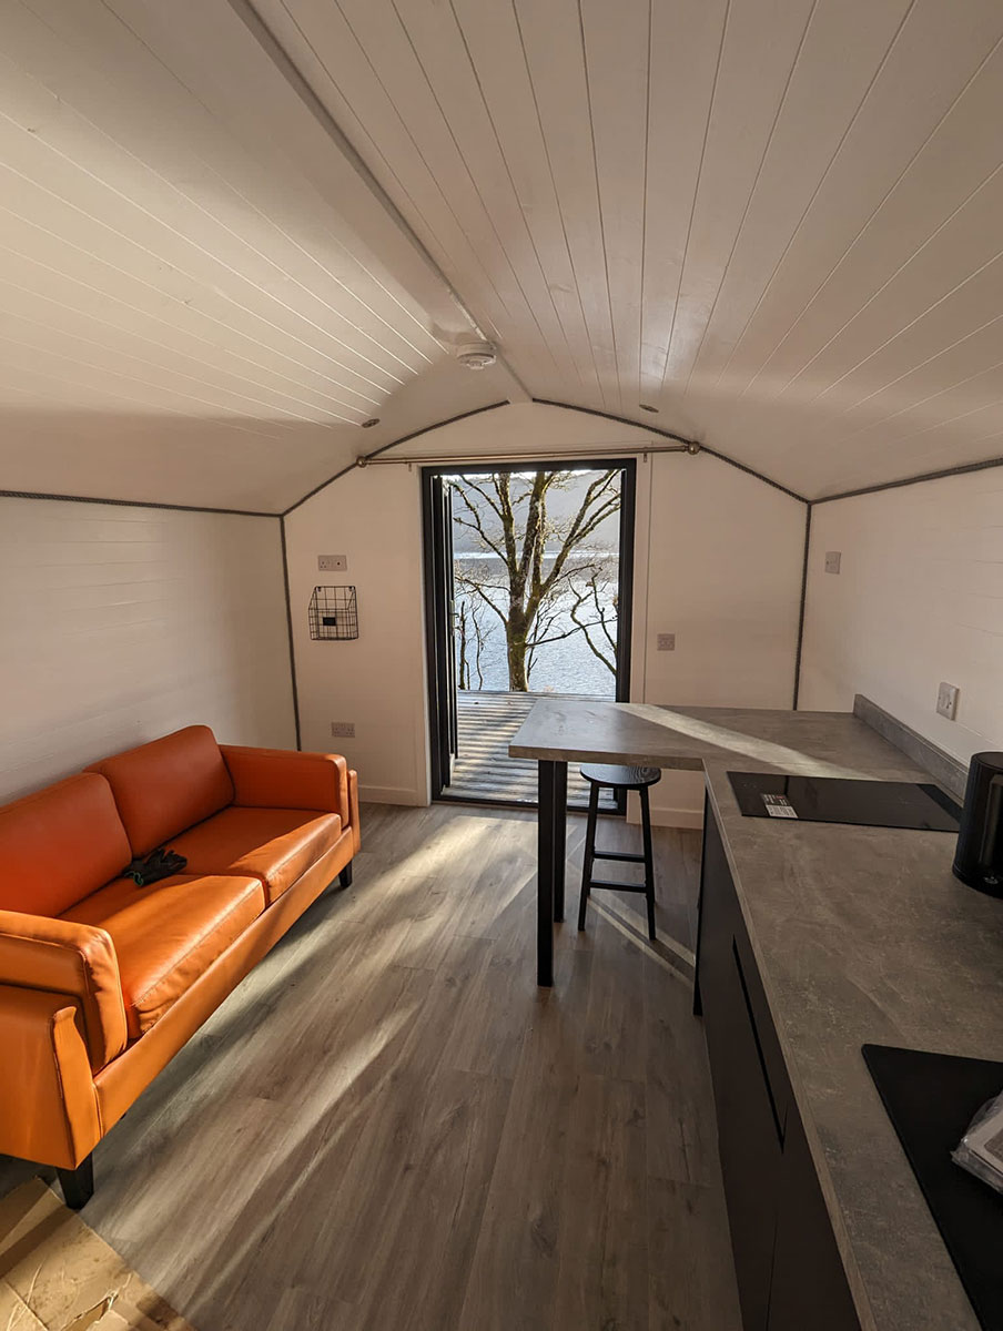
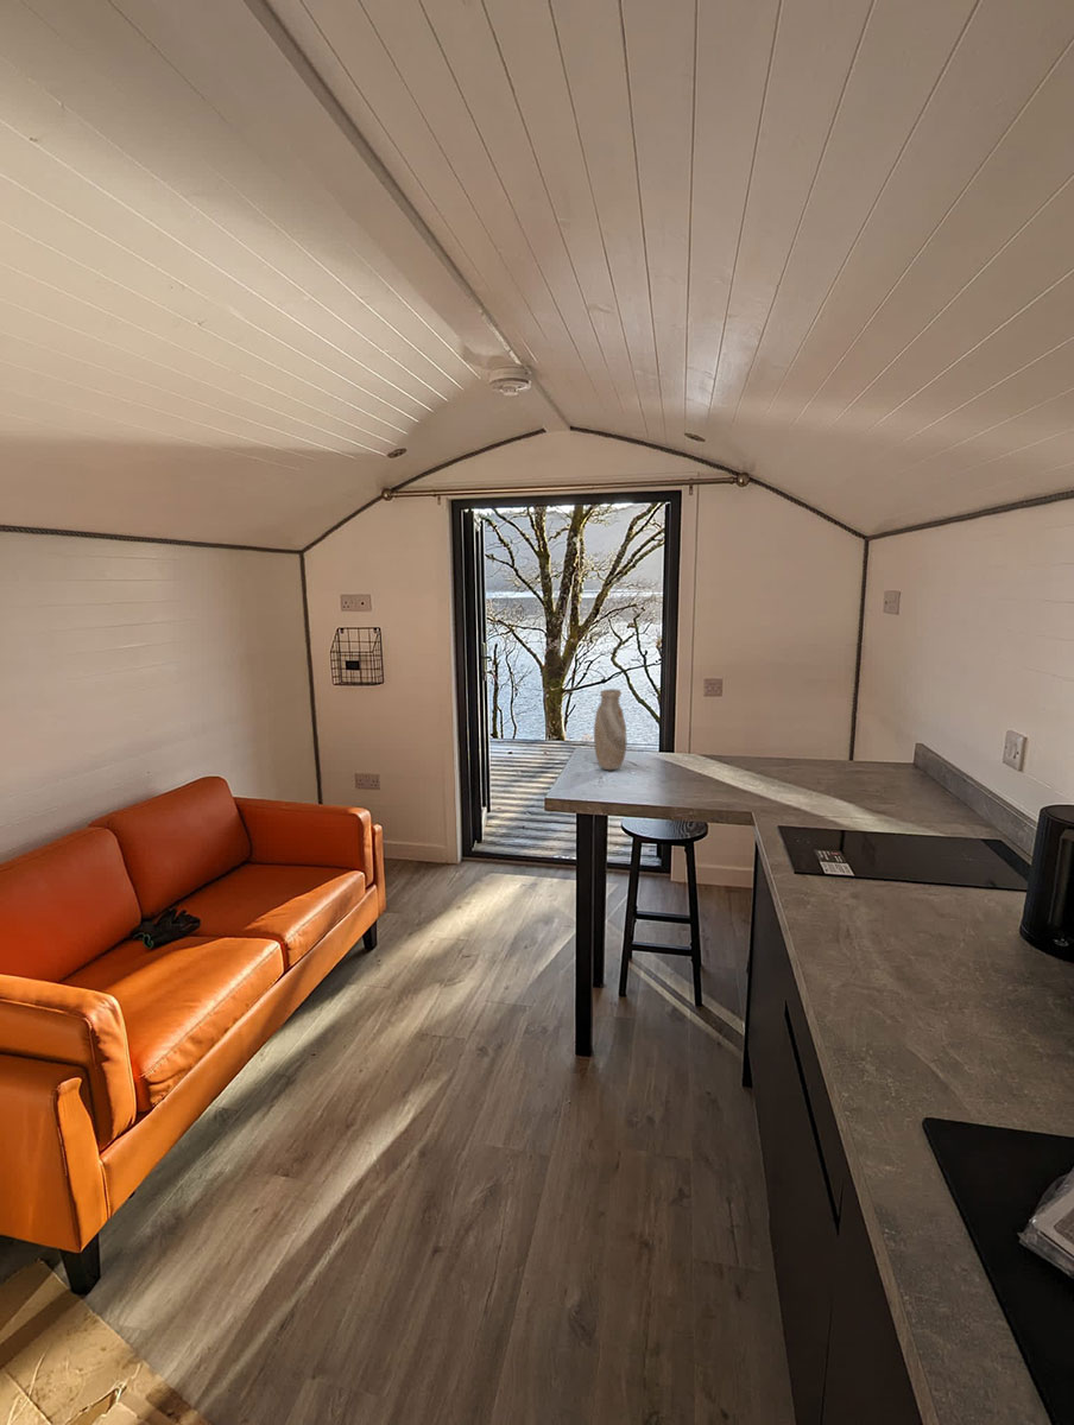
+ vase [593,688,627,771]
